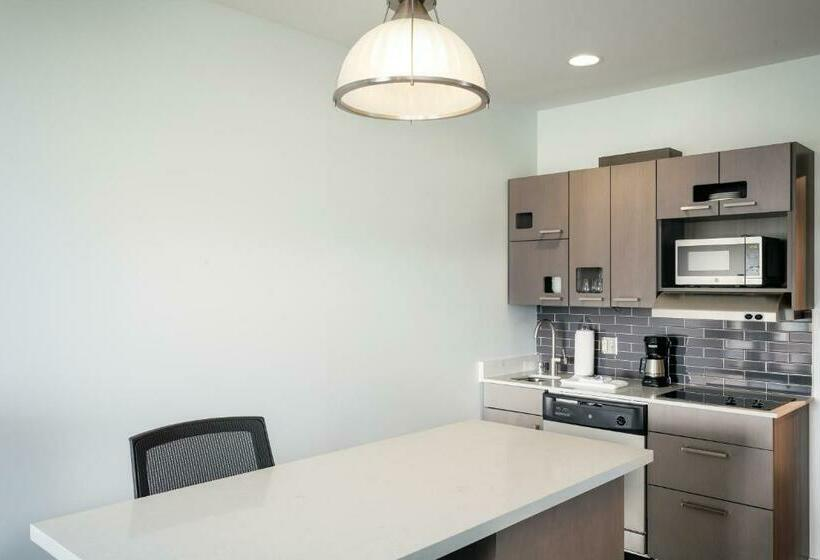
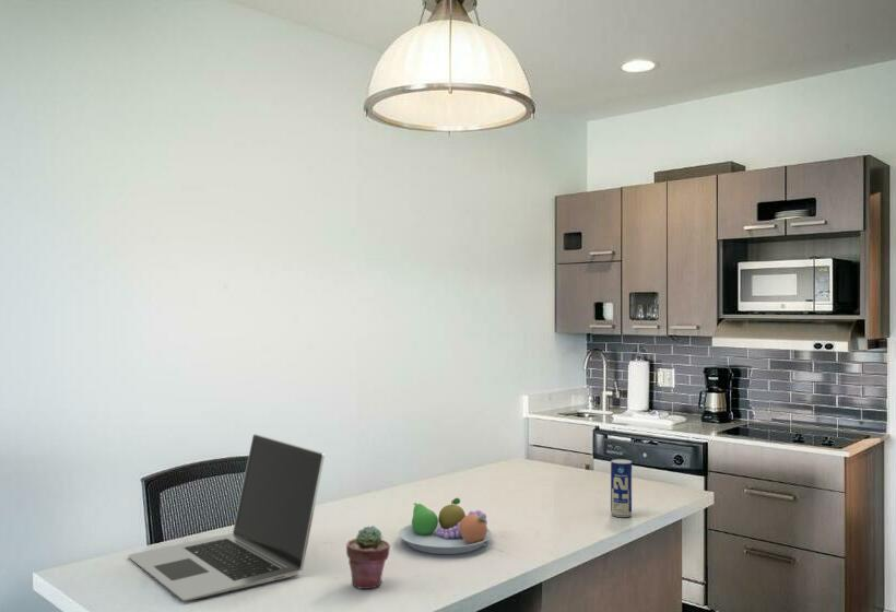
+ beverage can [610,458,633,518]
+ fruit bowl [398,497,493,555]
+ potted succulent [345,525,391,590]
+ laptop [127,433,326,602]
